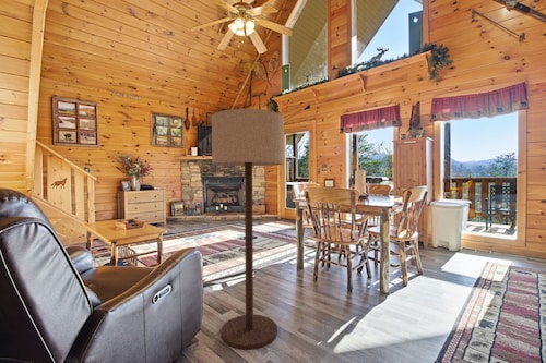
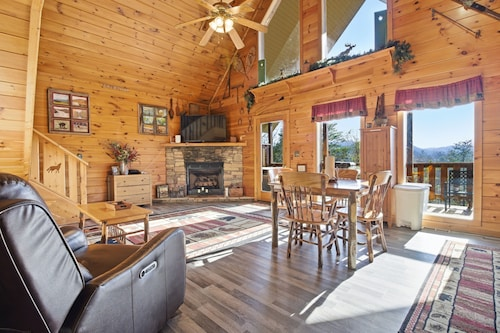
- floor lamp [211,108,285,351]
